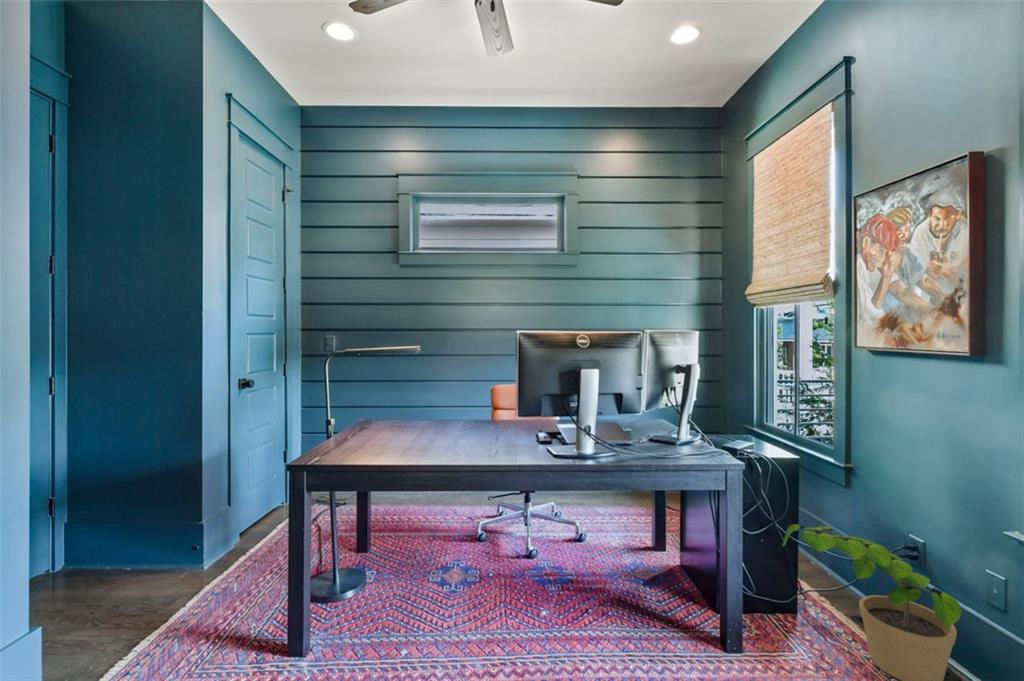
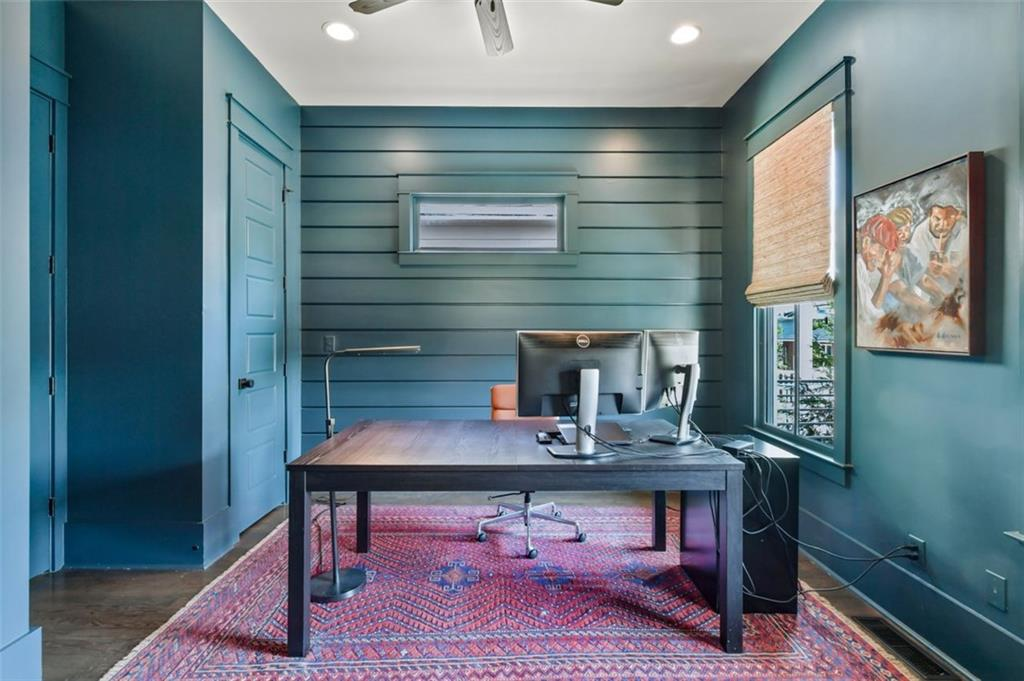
- potted plant [781,523,963,681]
